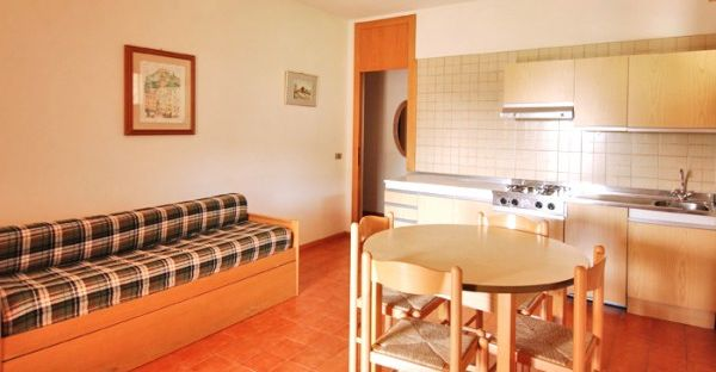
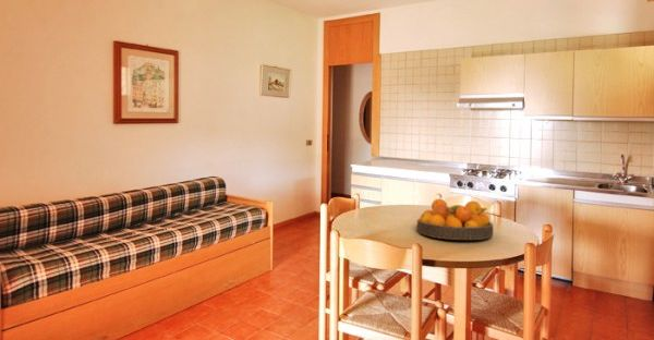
+ fruit bowl [415,197,494,241]
